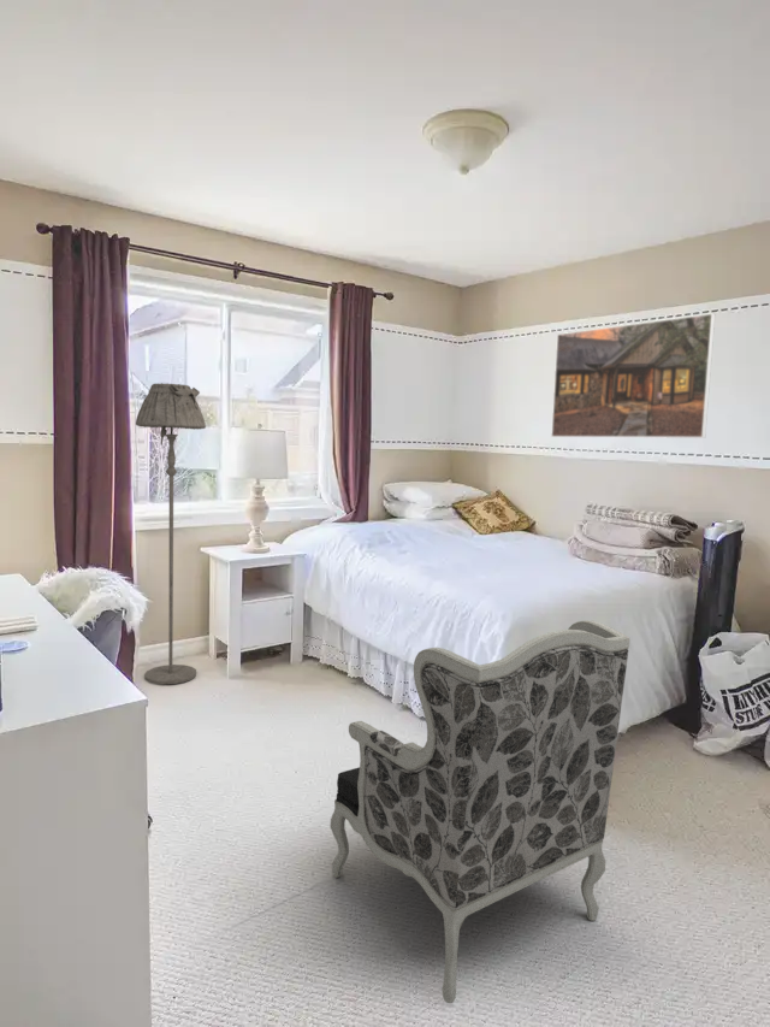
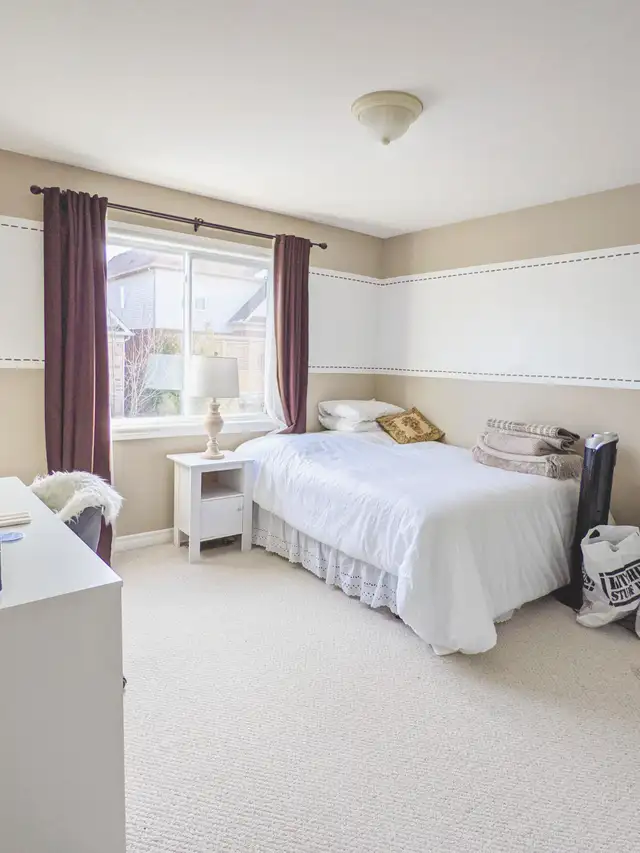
- armchair [330,619,630,1004]
- floor lamp [135,382,207,686]
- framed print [550,312,716,439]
